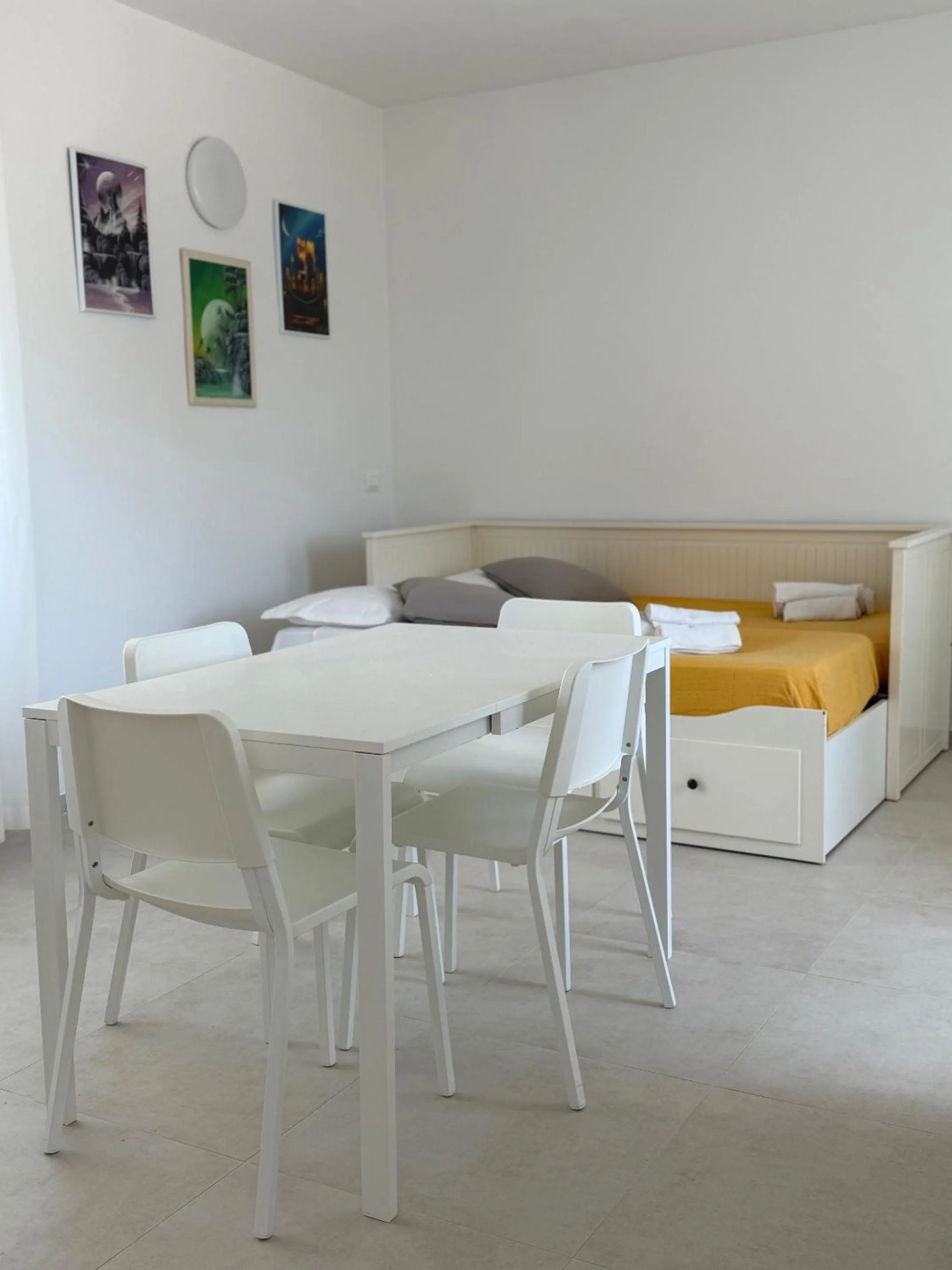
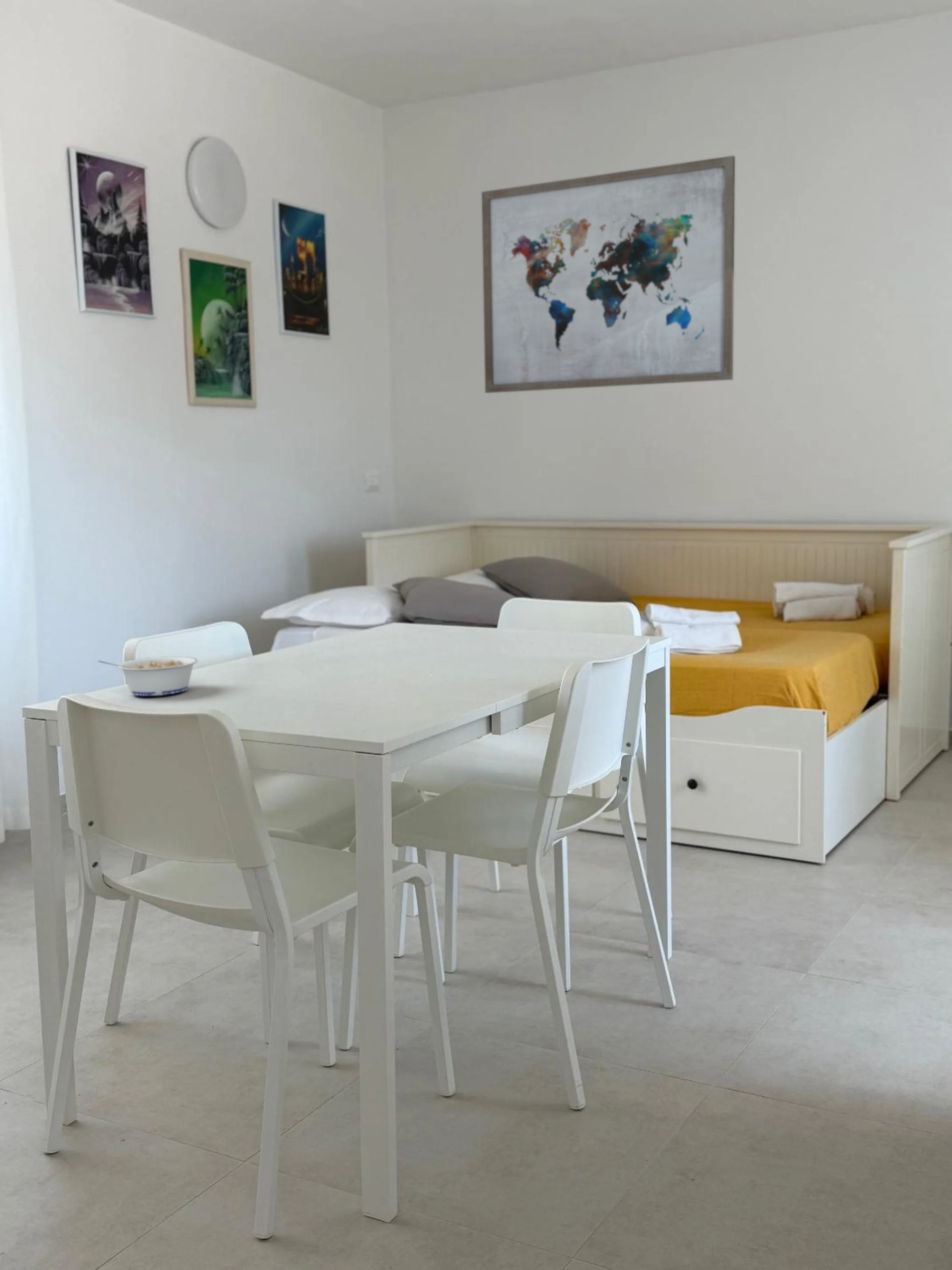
+ legume [97,656,199,696]
+ wall art [481,155,736,394]
